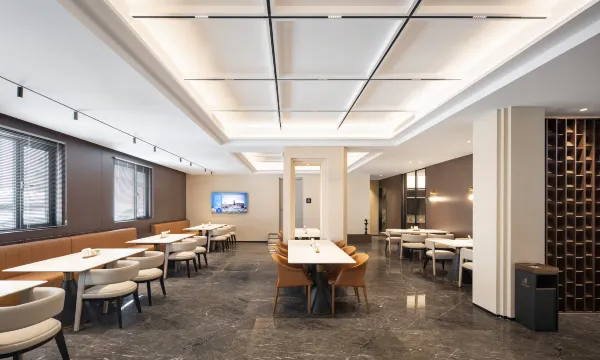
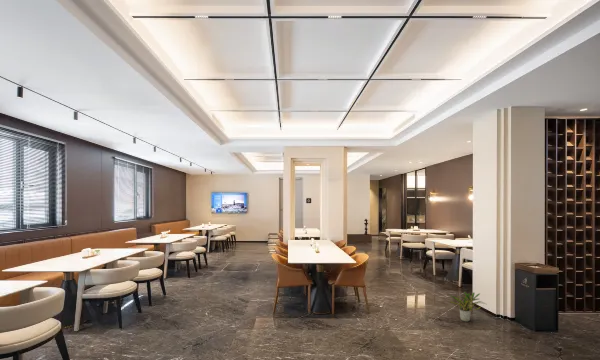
+ potted plant [449,291,486,323]
